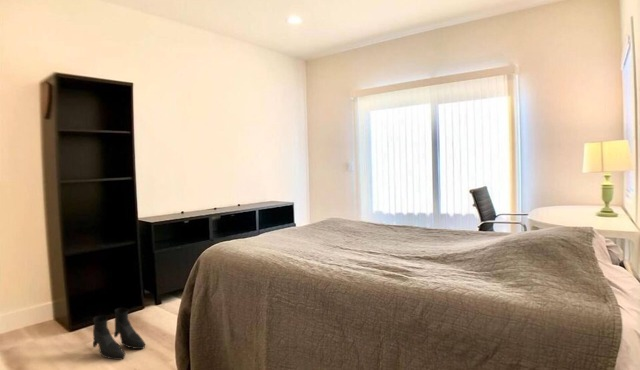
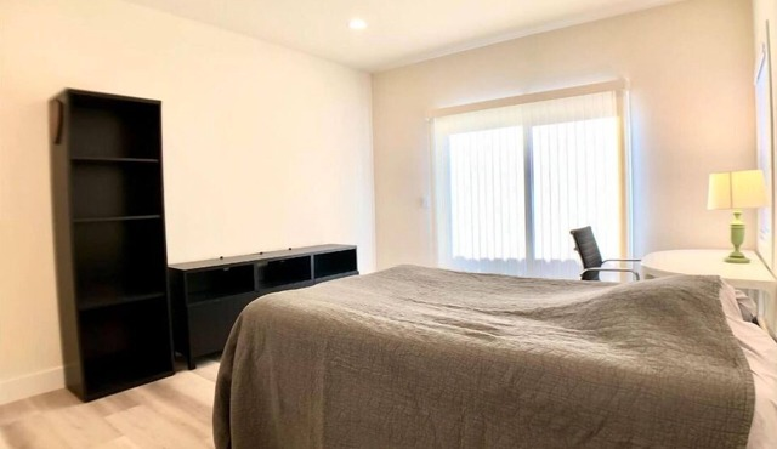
- boots [92,306,146,361]
